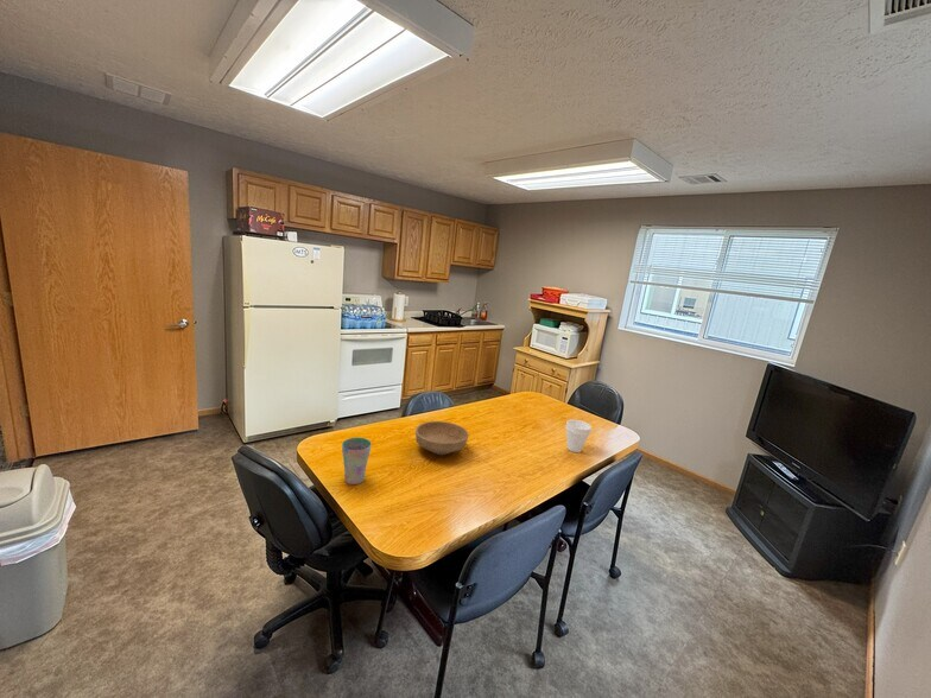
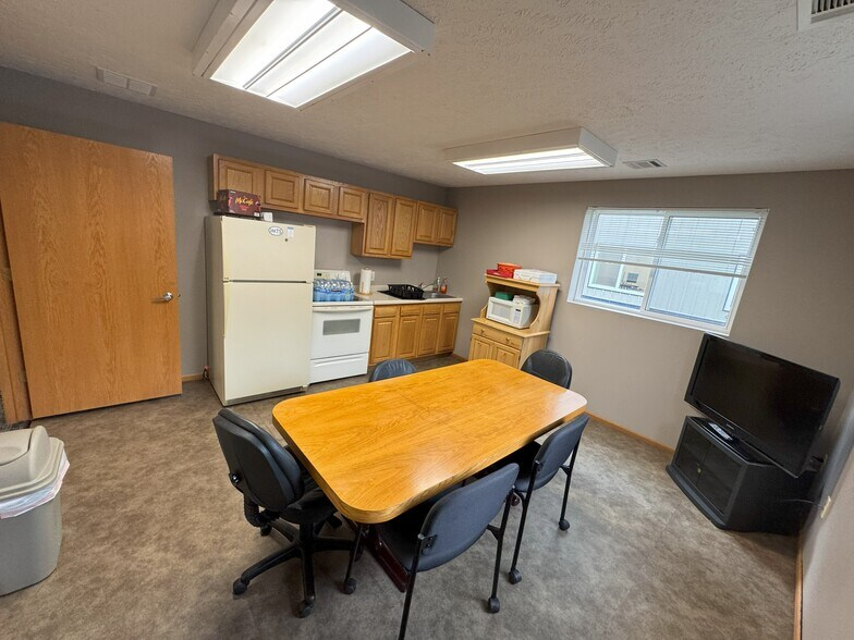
- bowl [414,420,470,456]
- cup [341,437,373,486]
- cup [565,419,593,453]
